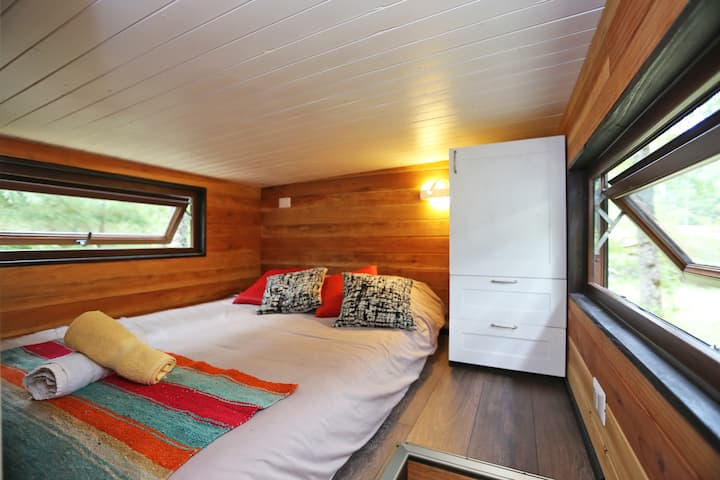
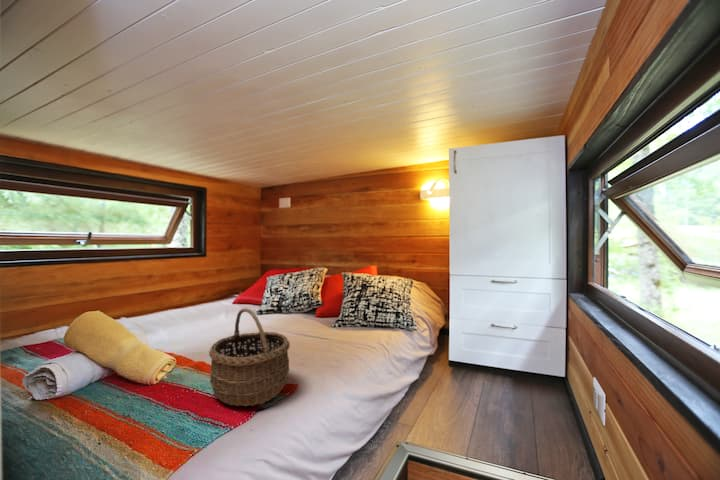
+ wicker basket [208,307,291,407]
